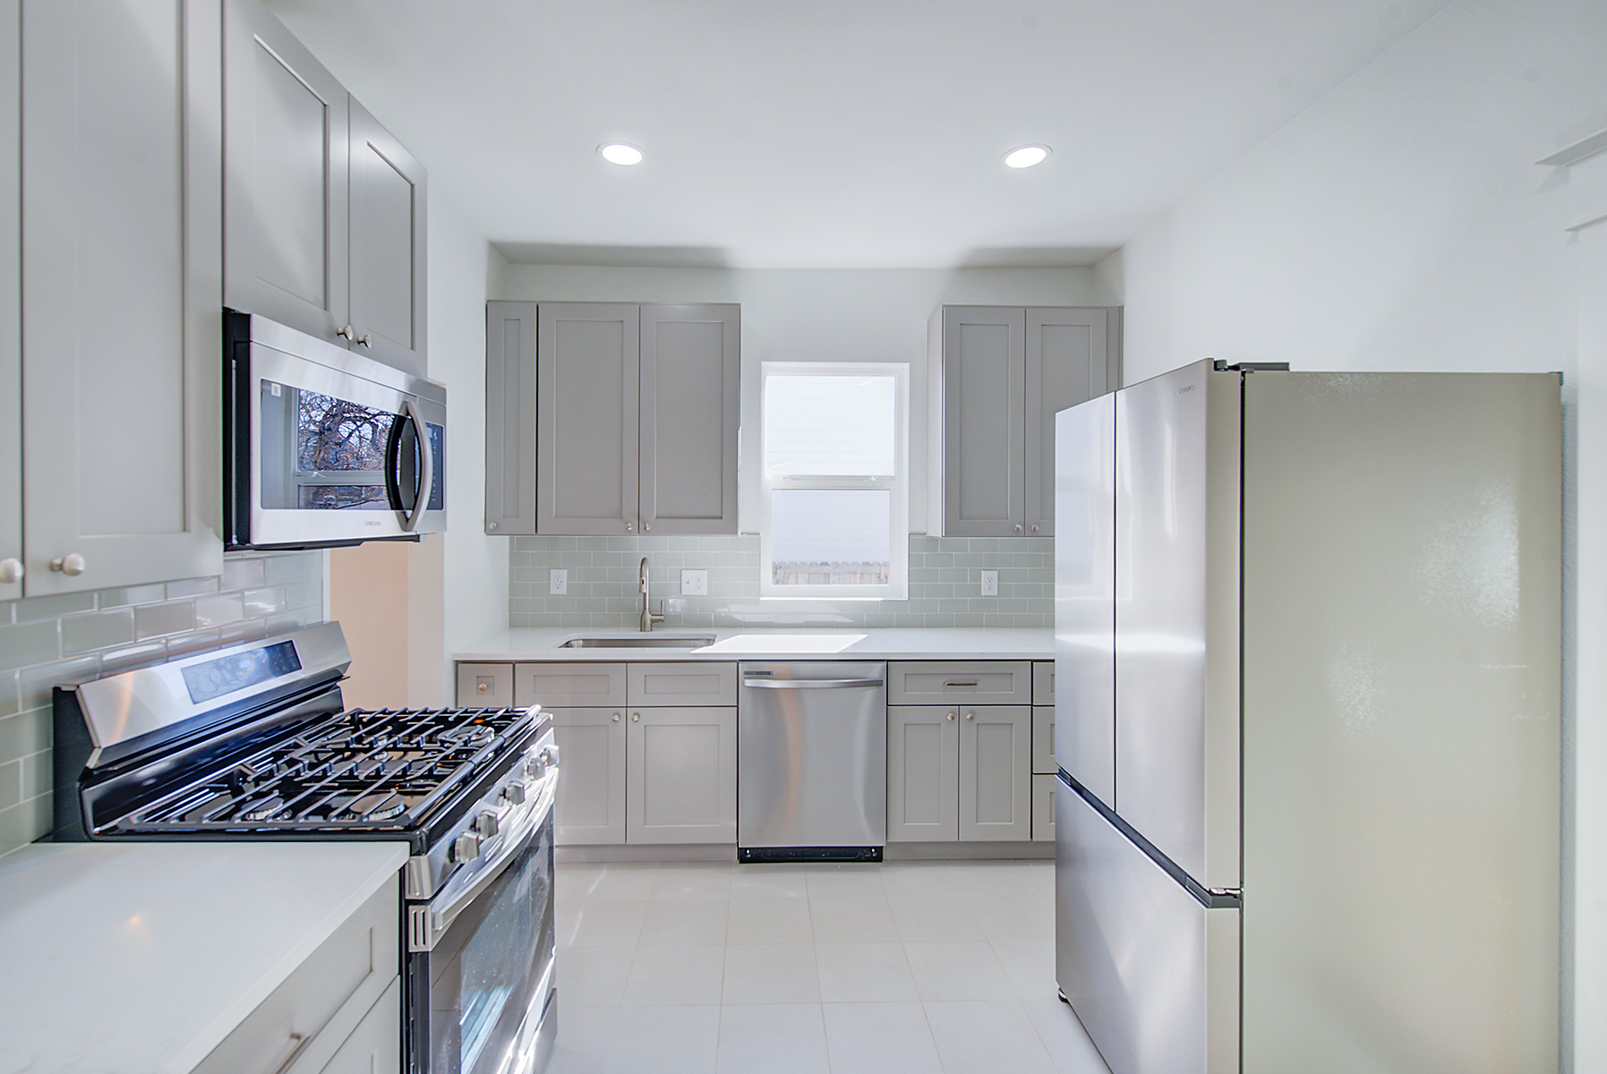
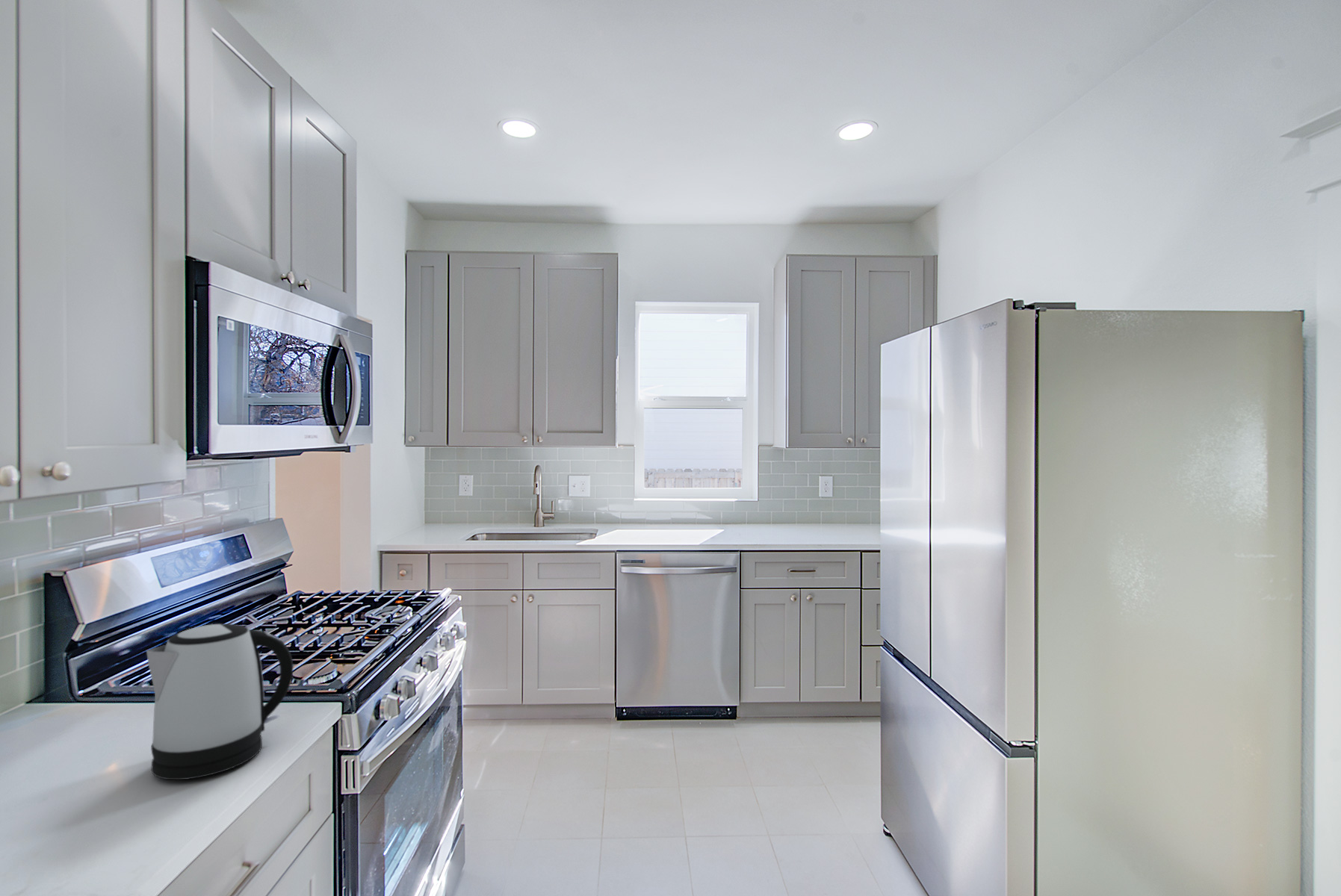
+ kettle [146,623,294,781]
